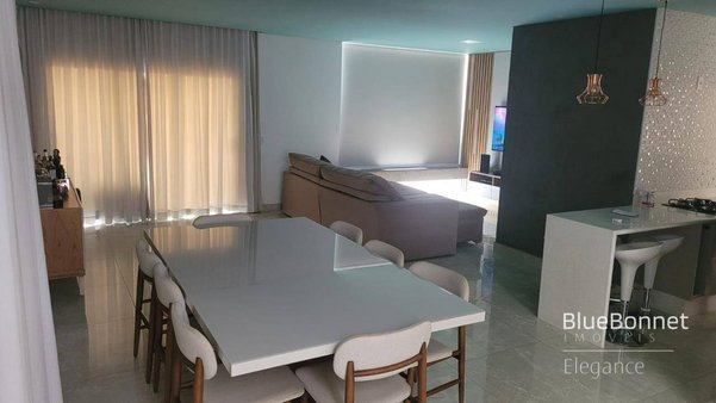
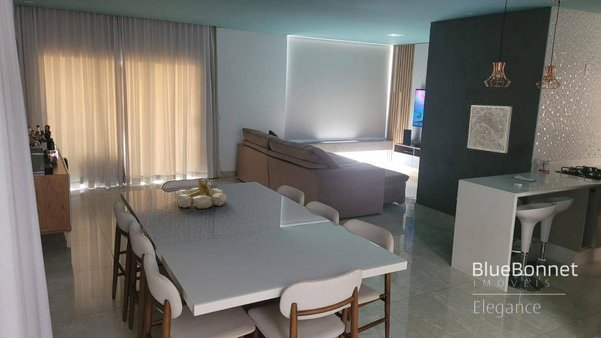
+ wall art [466,104,513,154]
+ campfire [174,178,228,209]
